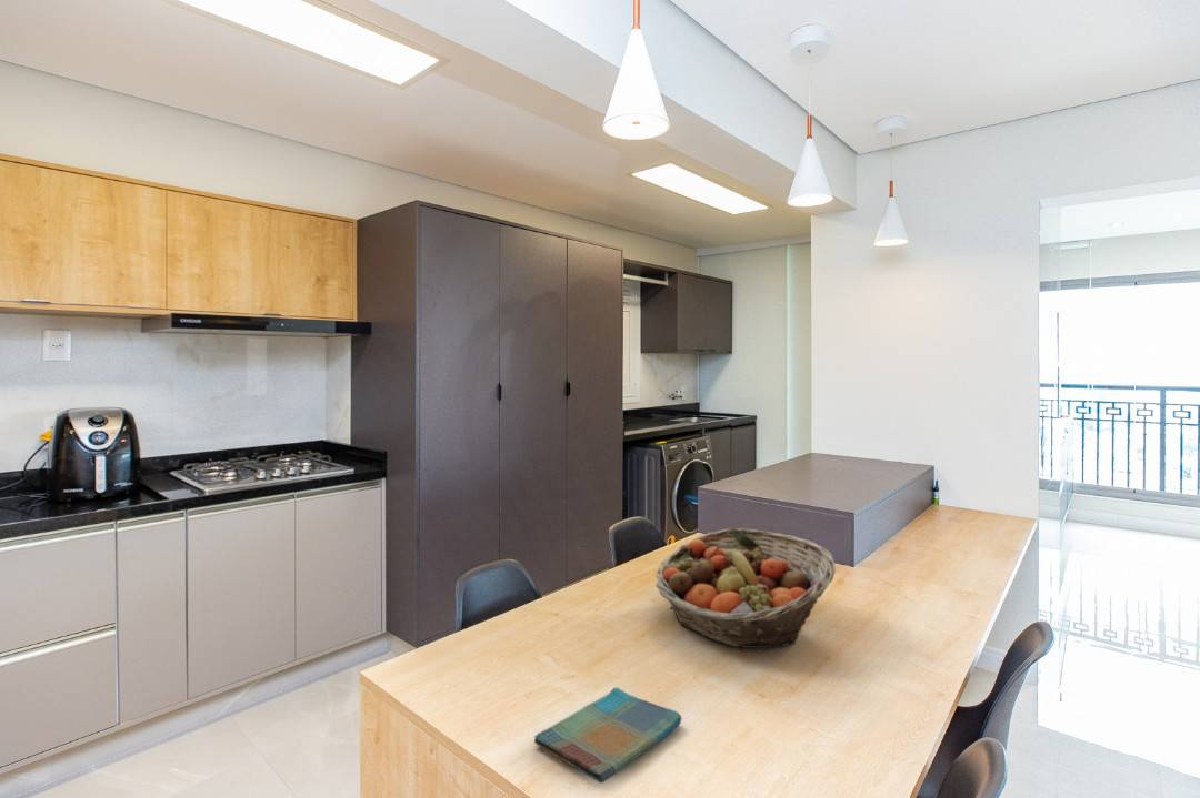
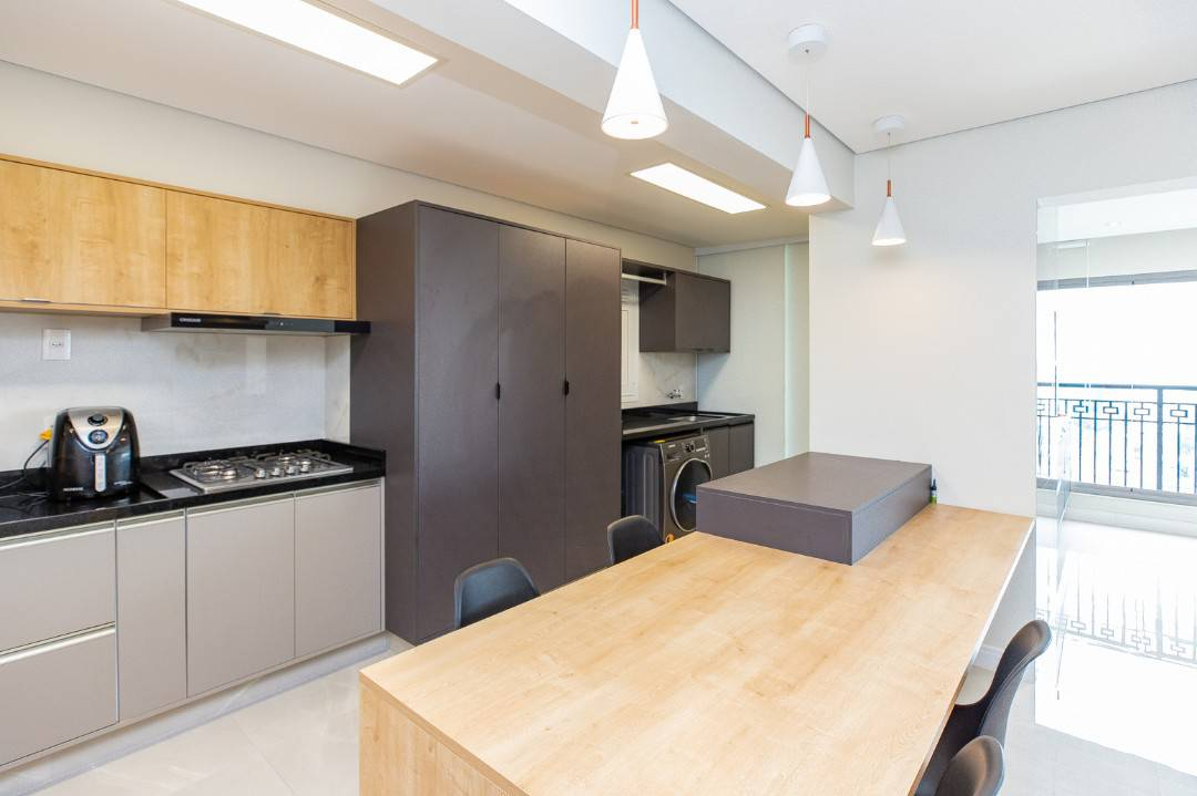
- fruit basket [654,527,837,649]
- dish towel [533,686,683,785]
